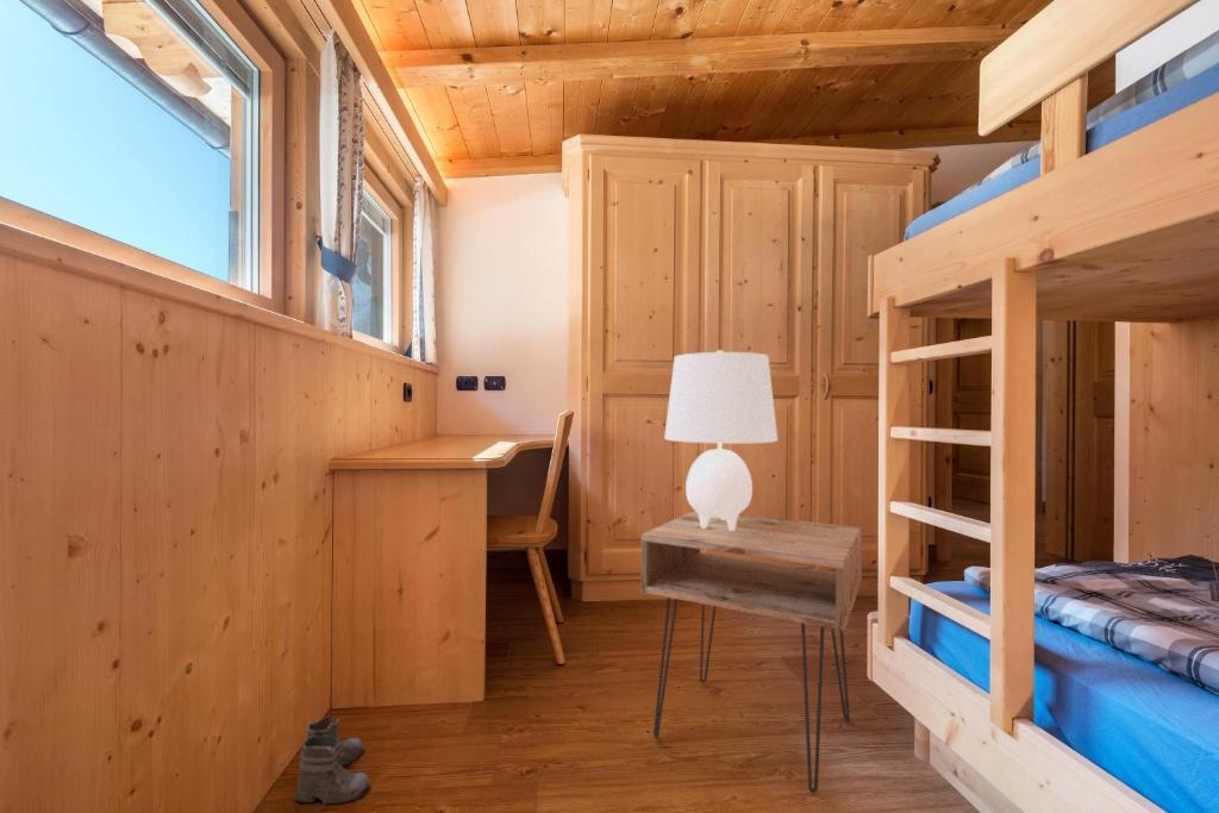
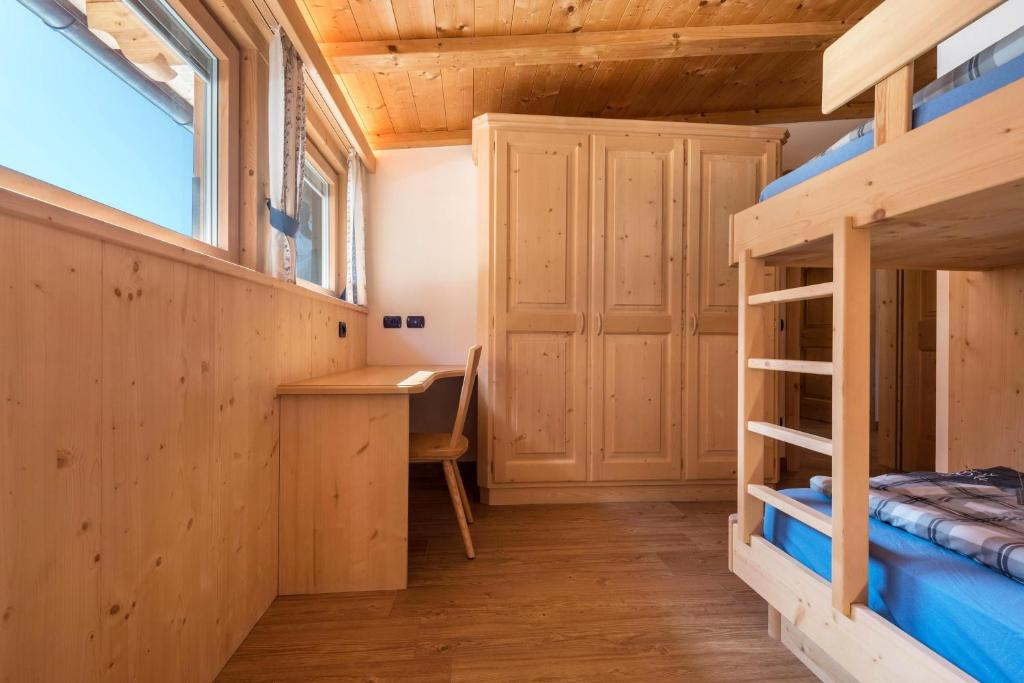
- nightstand [640,509,863,794]
- boots [294,713,371,813]
- table lamp [663,349,779,531]
